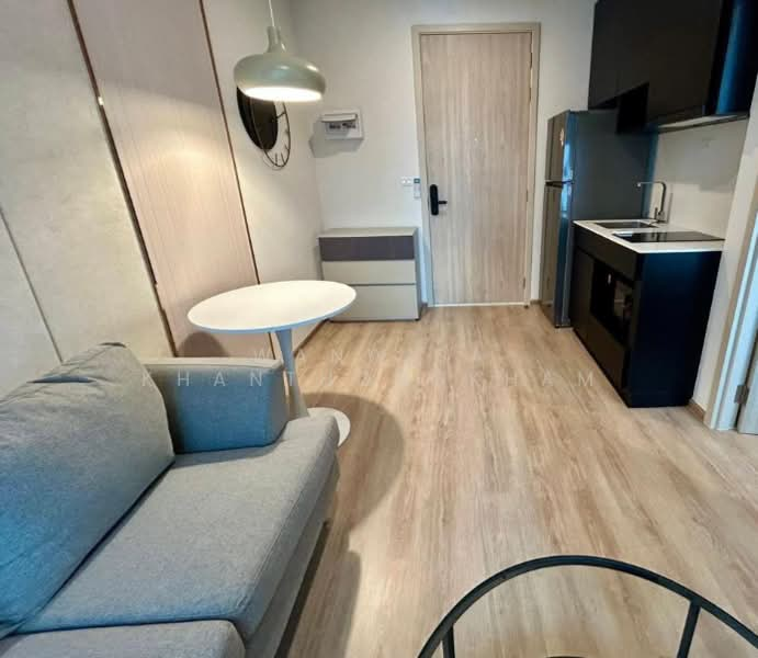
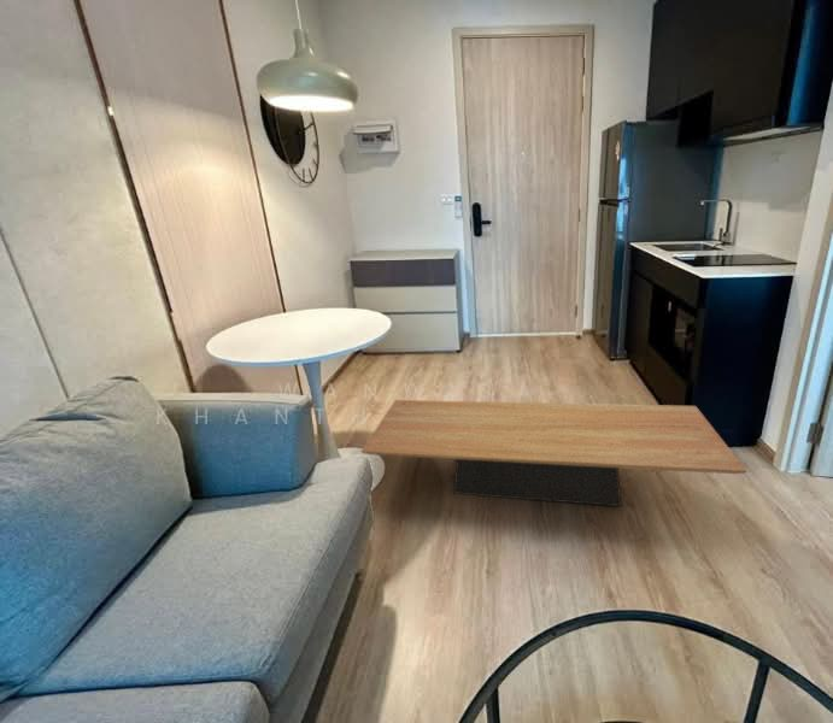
+ coffee table [360,399,747,507]
